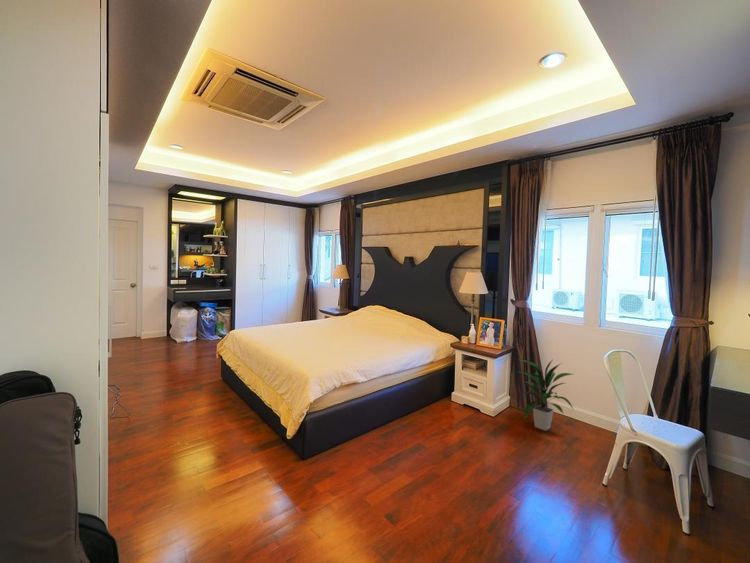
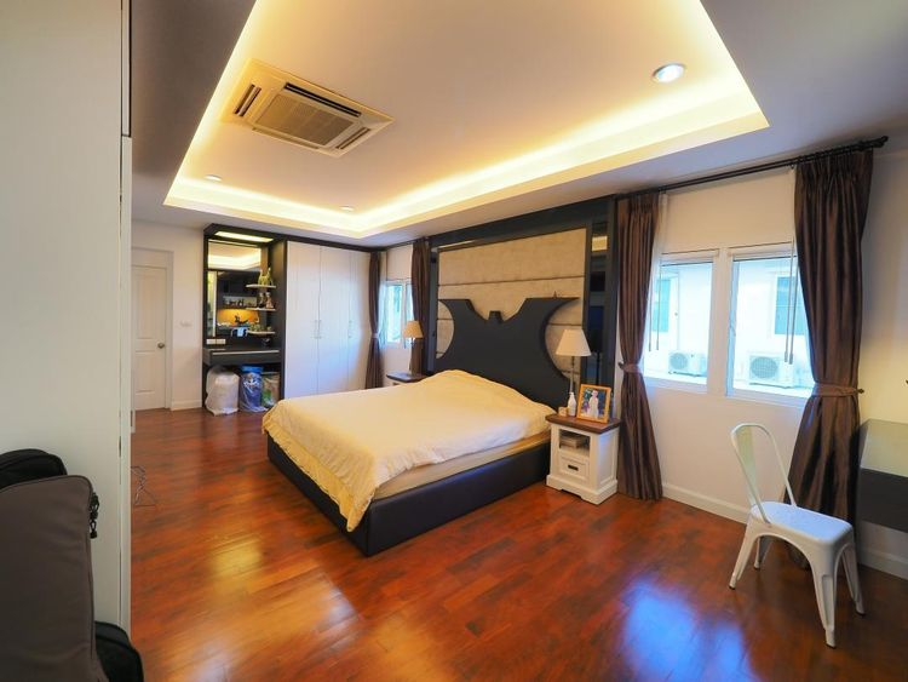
- indoor plant [517,358,575,432]
